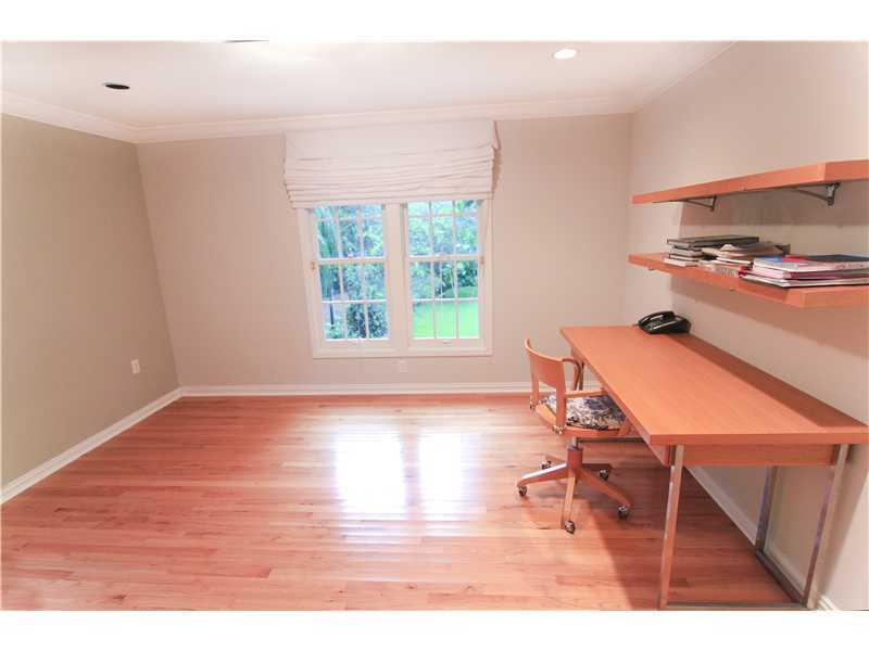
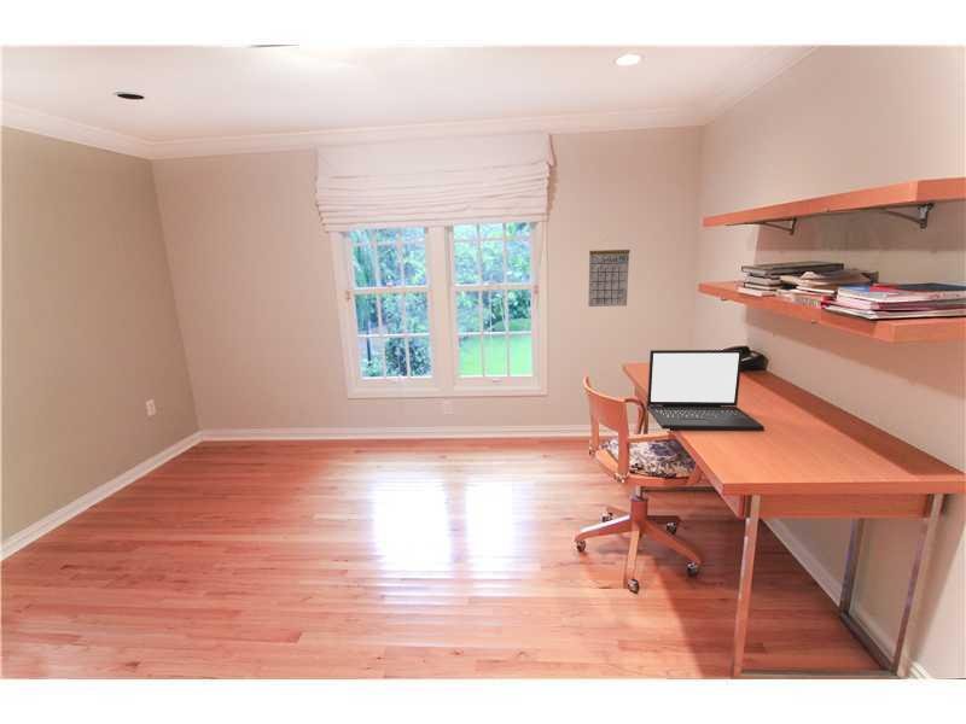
+ laptop [646,349,766,432]
+ calendar [587,238,632,308]
